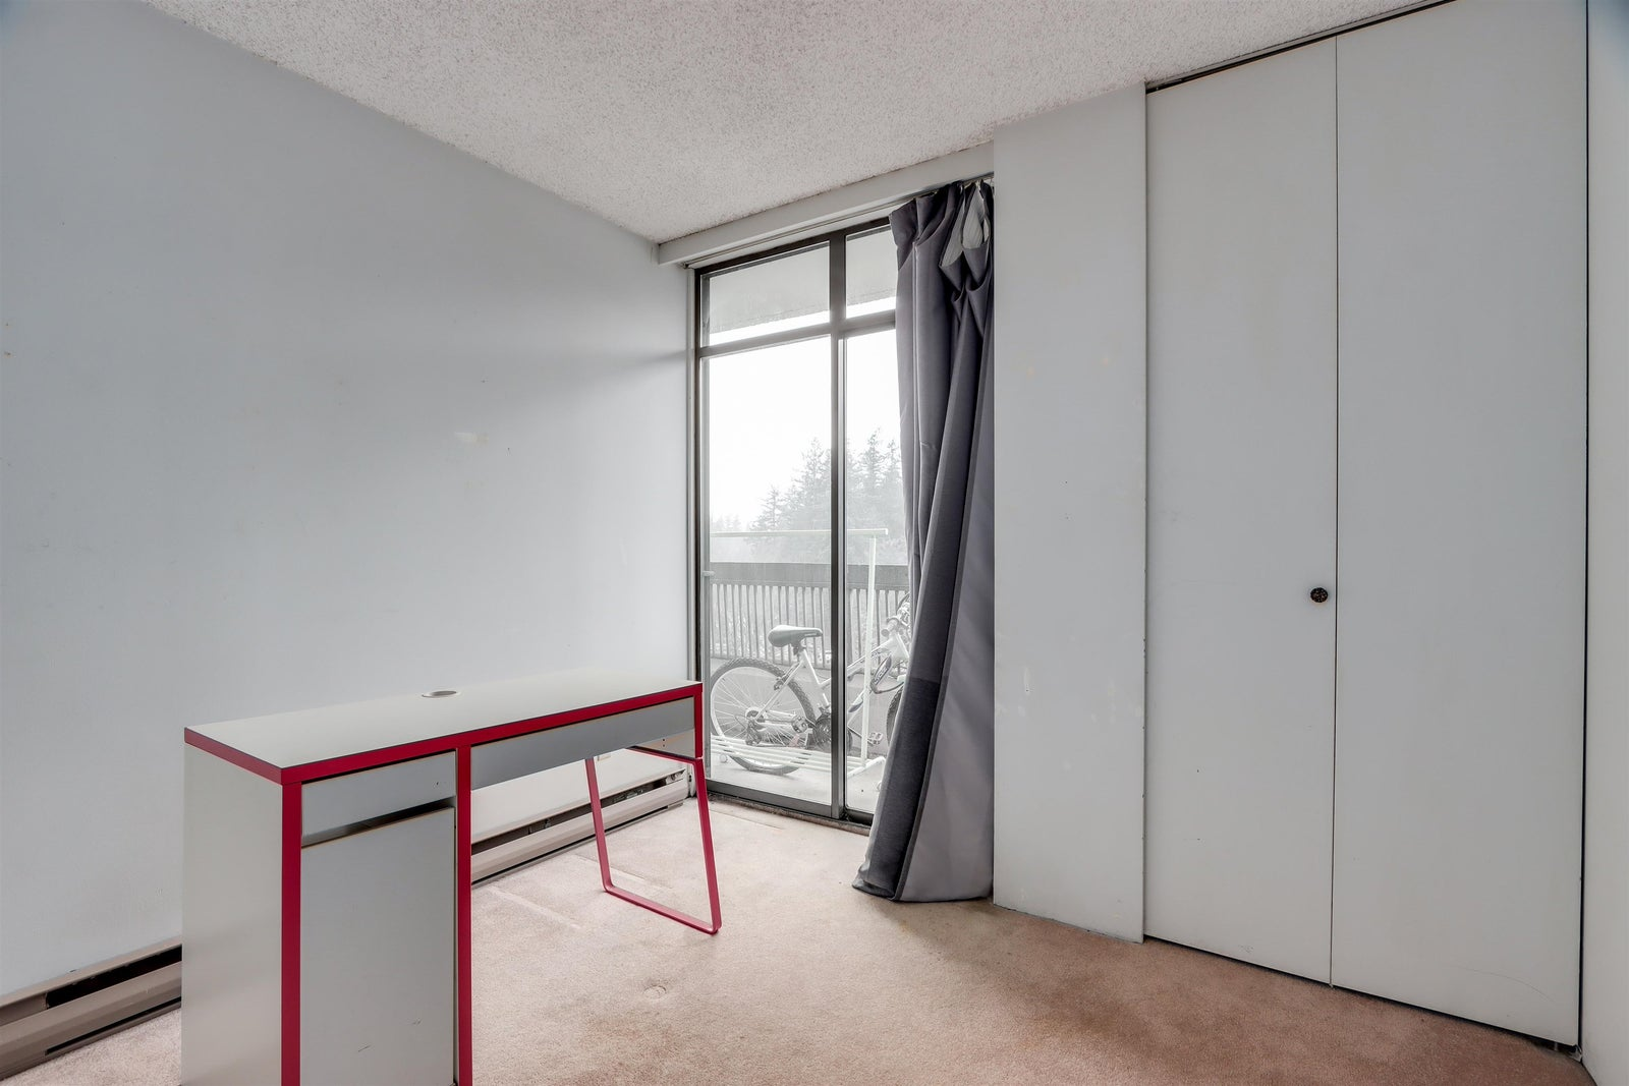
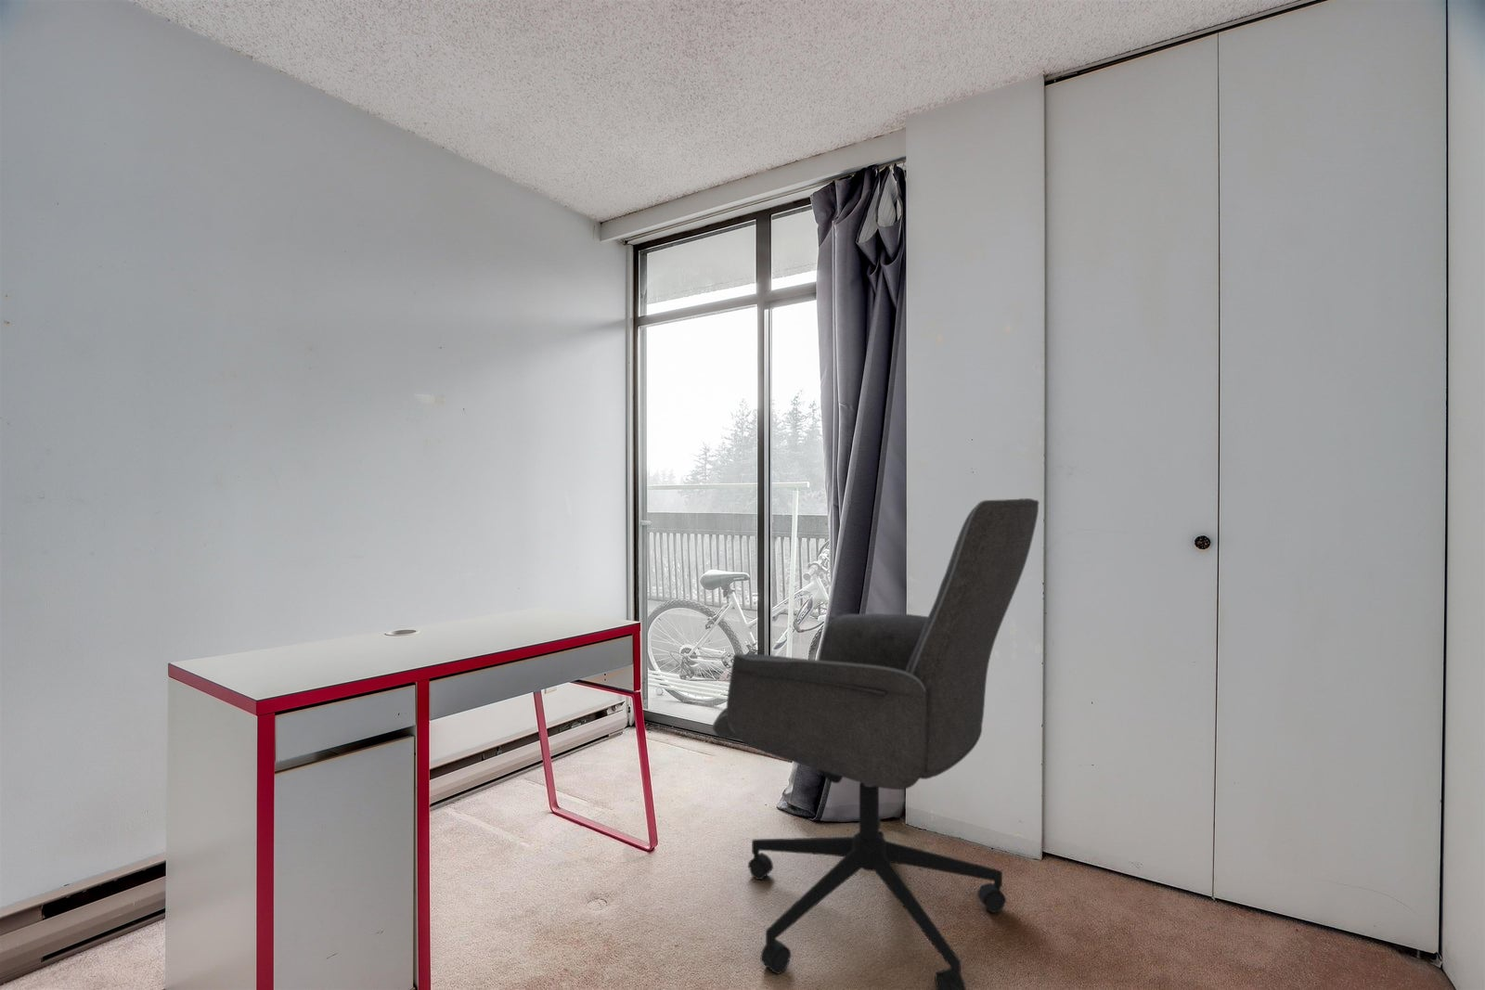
+ office chair [710,497,1041,990]
